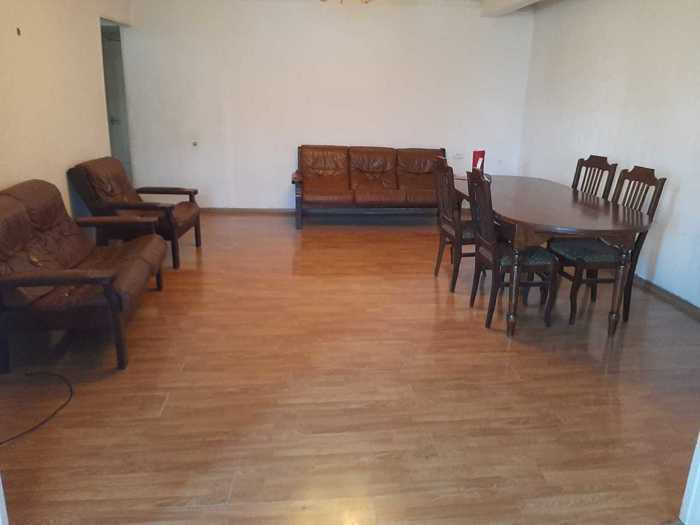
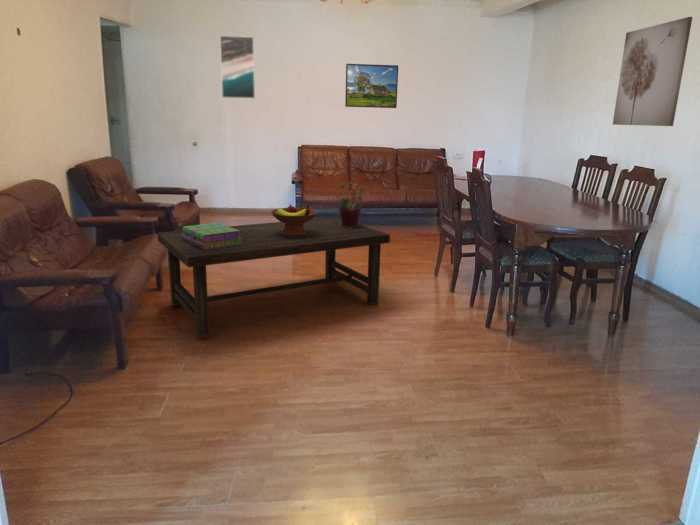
+ coffee table [157,216,391,338]
+ fruit bowl [270,203,319,236]
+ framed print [344,63,399,109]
+ wall art [612,16,694,127]
+ stack of books [181,222,242,249]
+ potted plant [334,179,366,228]
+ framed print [219,35,256,100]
